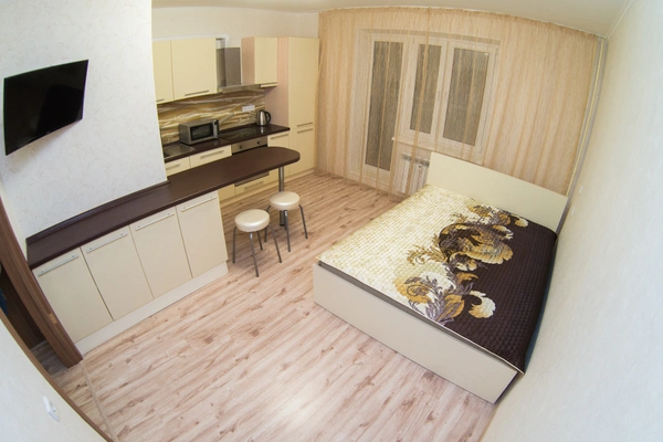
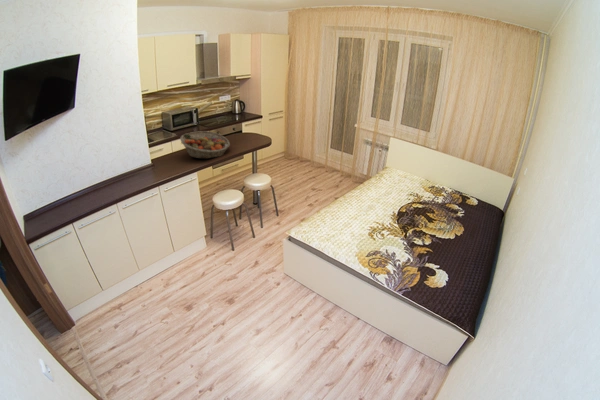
+ fruit basket [179,130,231,160]
